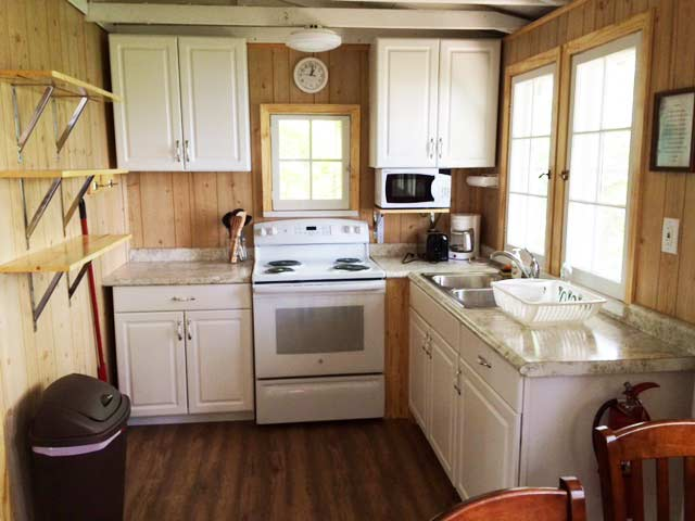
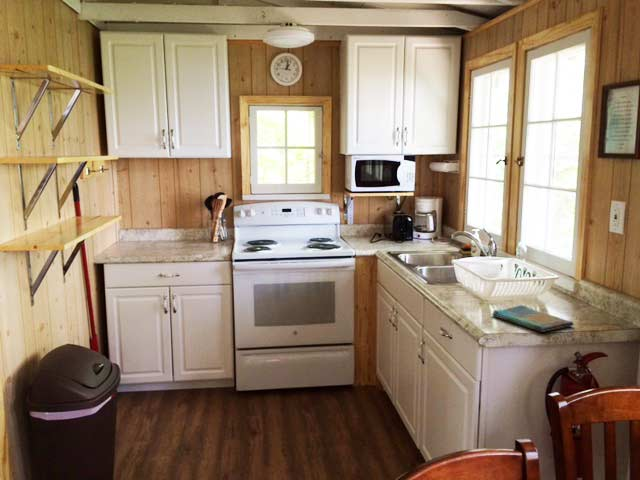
+ dish towel [491,304,575,333]
